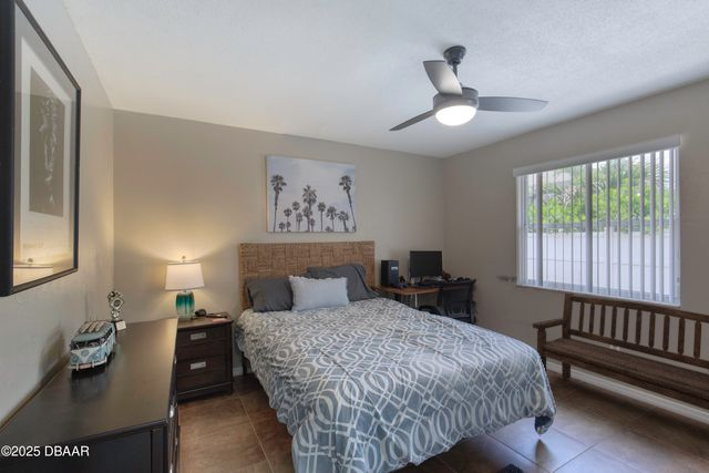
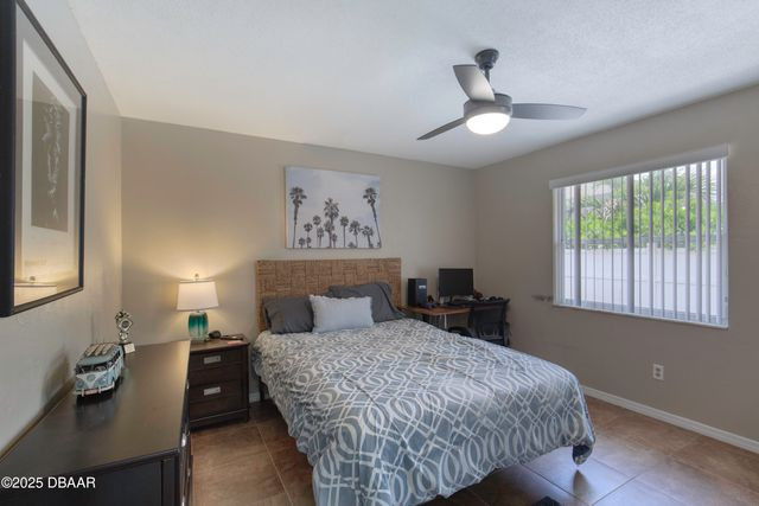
- bench [532,291,709,411]
